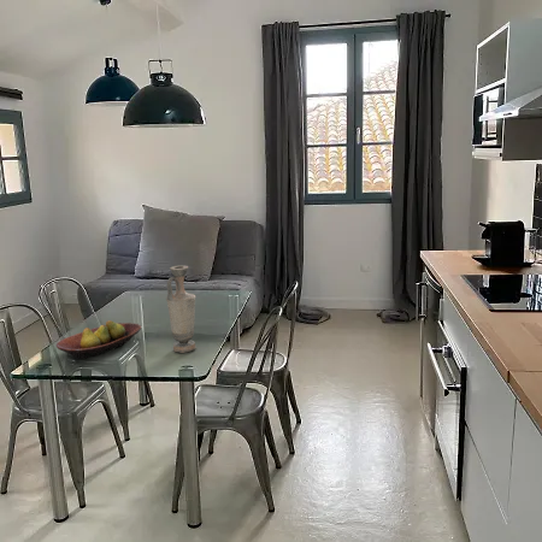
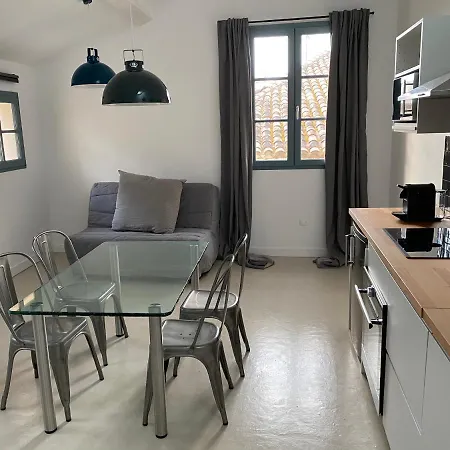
- fruit bowl [55,319,142,360]
- vase [165,264,198,354]
